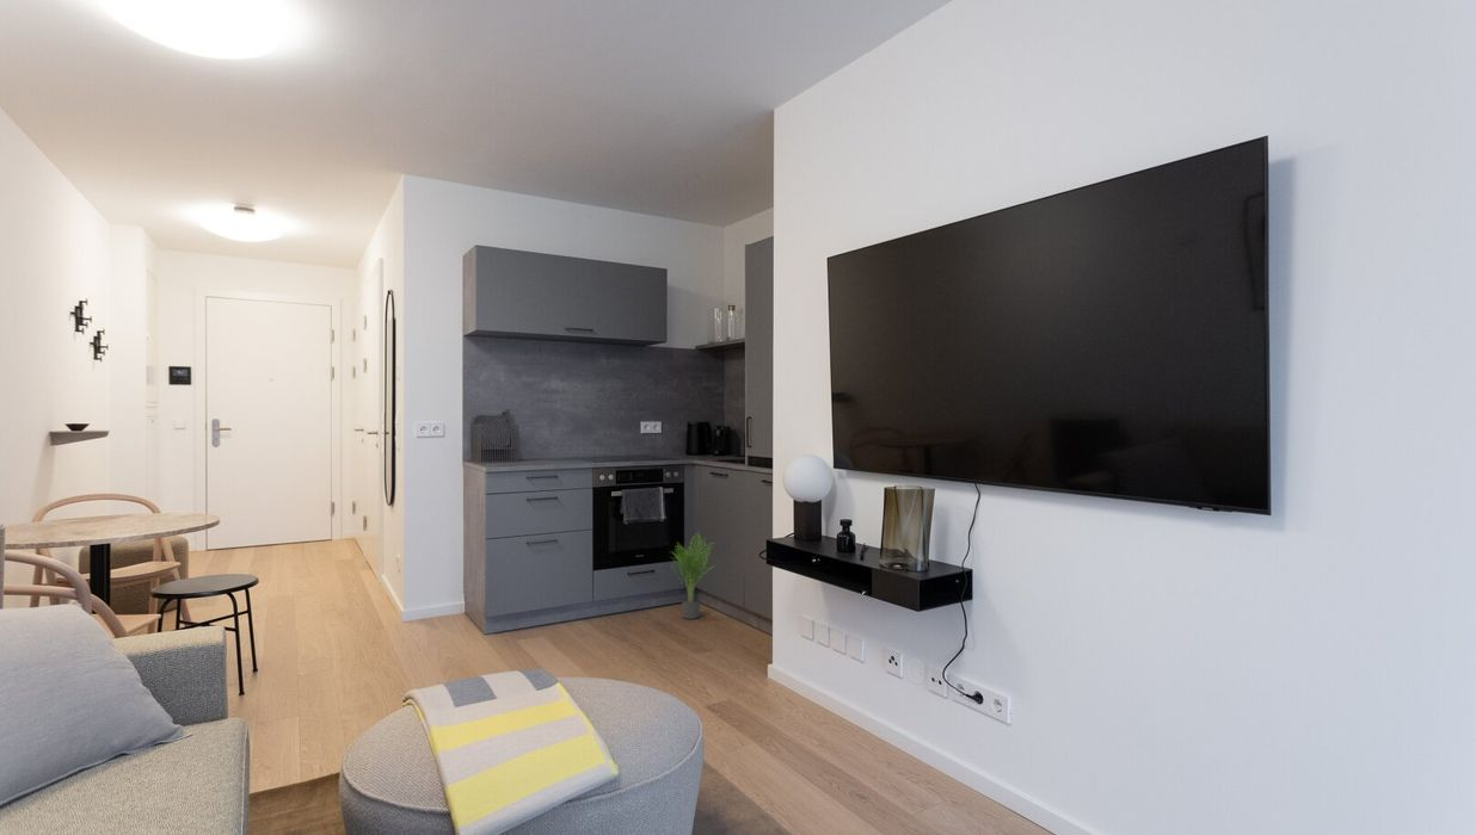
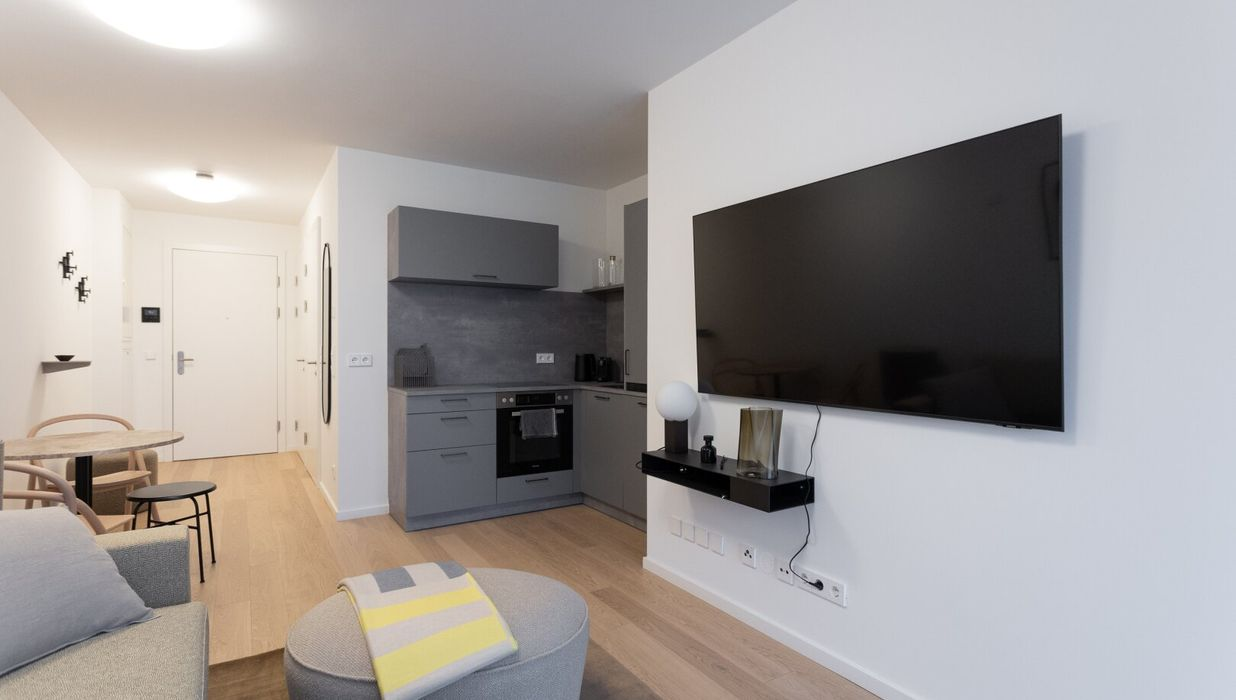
- potted plant [670,531,714,620]
